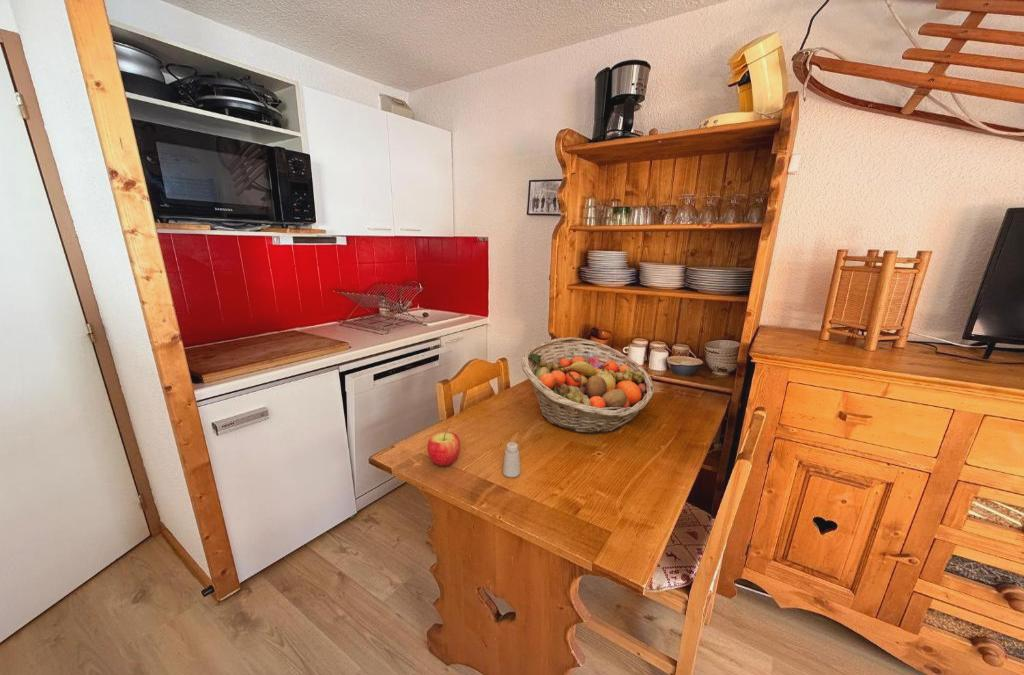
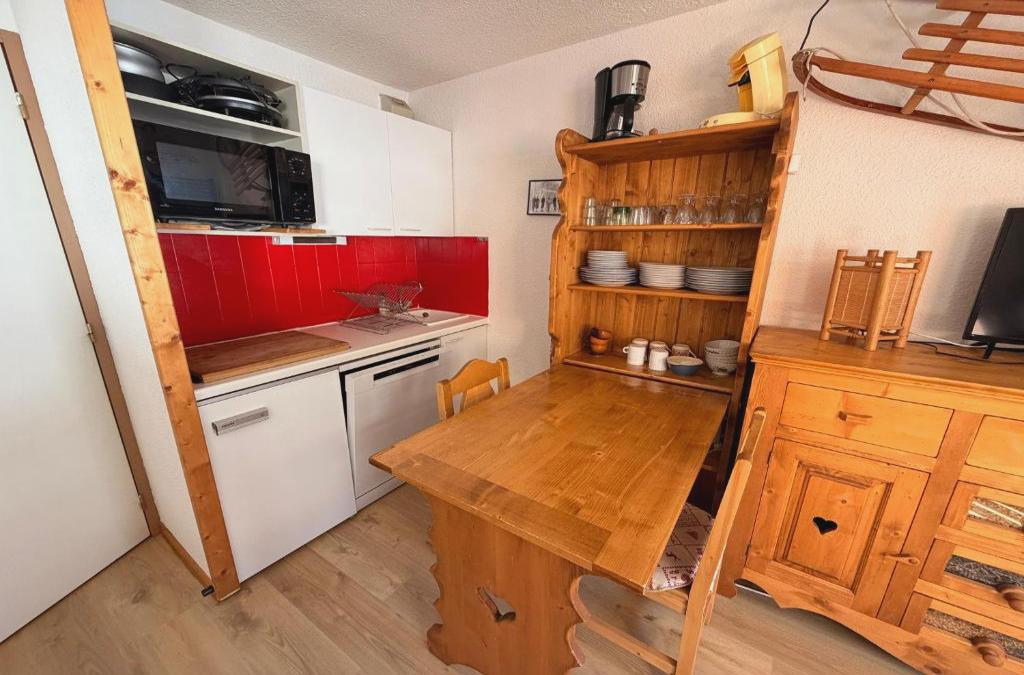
- fruit basket [520,336,655,435]
- apple [427,425,461,467]
- saltshaker [502,441,521,478]
